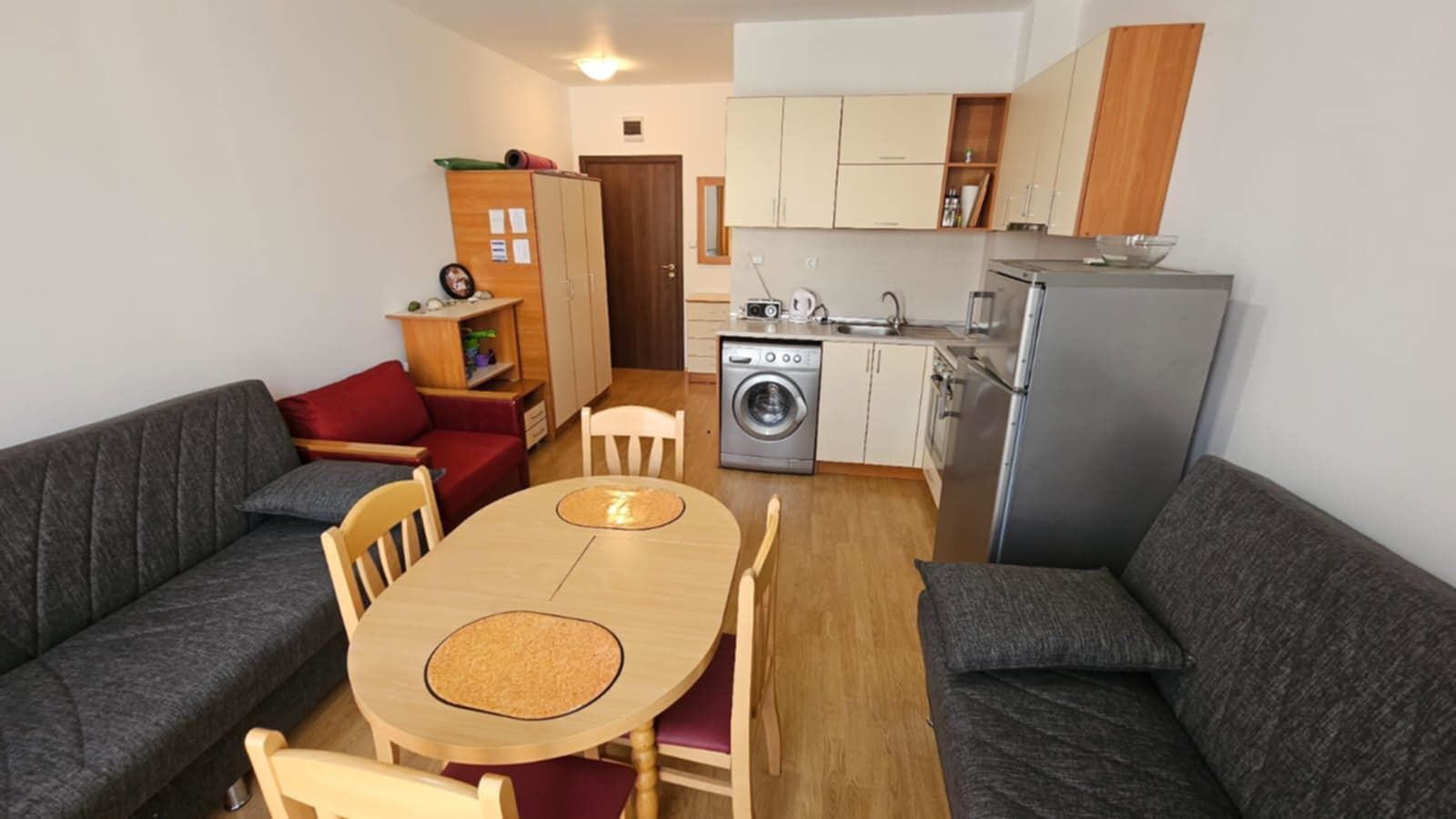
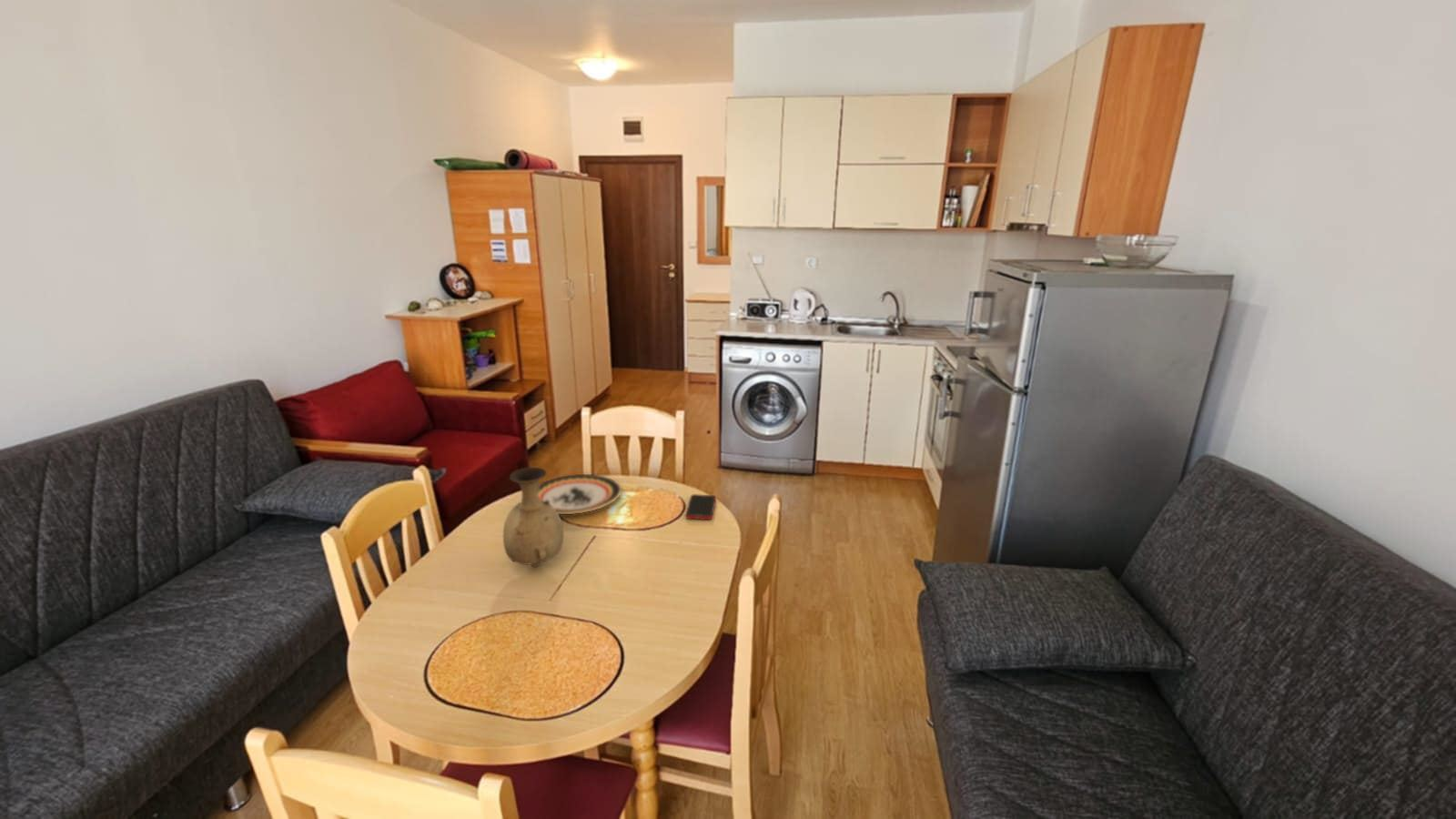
+ vase [502,467,564,568]
+ plate [538,473,622,515]
+ cell phone [684,493,717,521]
